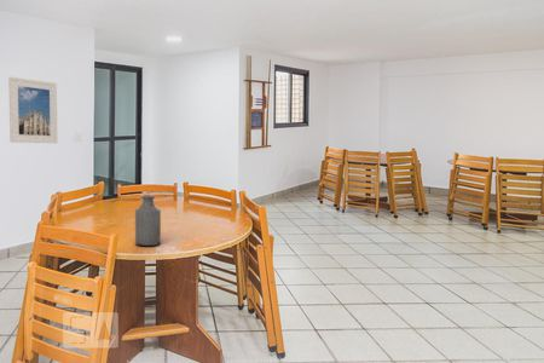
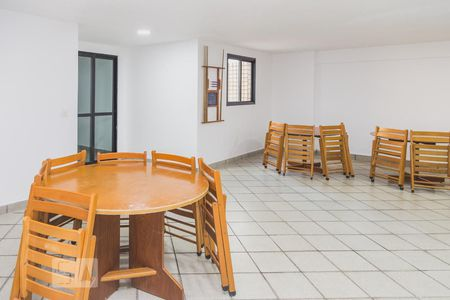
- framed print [7,76,59,144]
- bottle [134,194,162,247]
